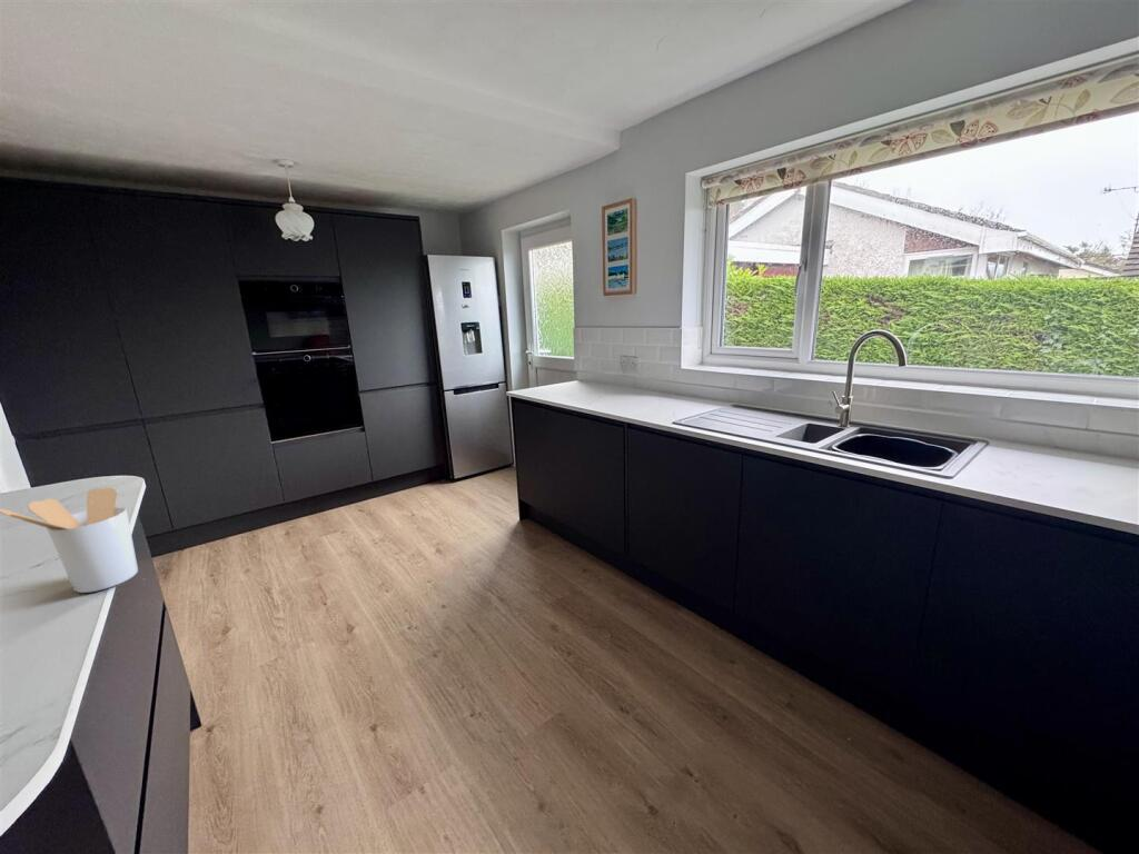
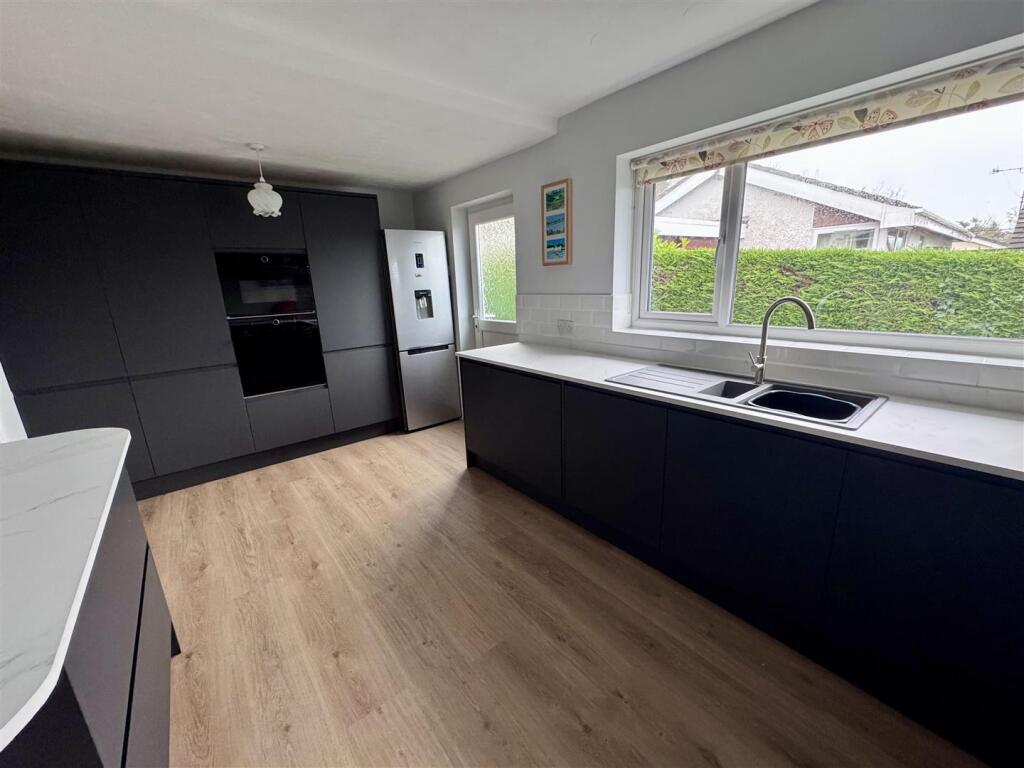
- utensil holder [0,486,139,594]
